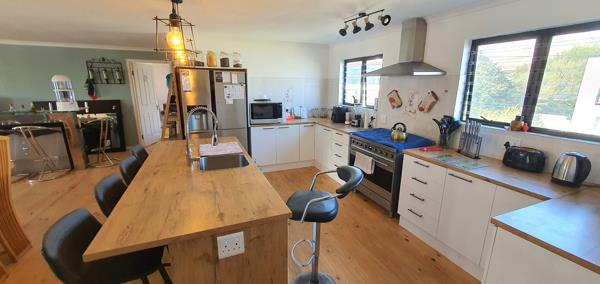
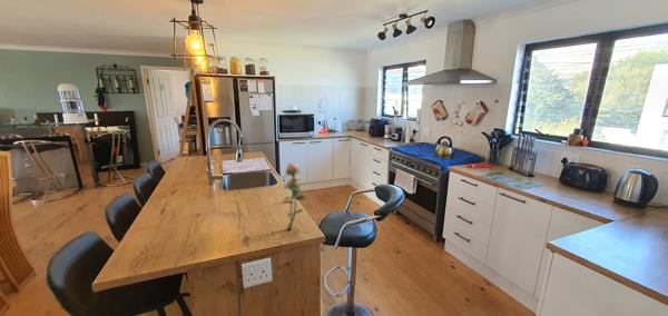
+ flower [281,162,307,230]
